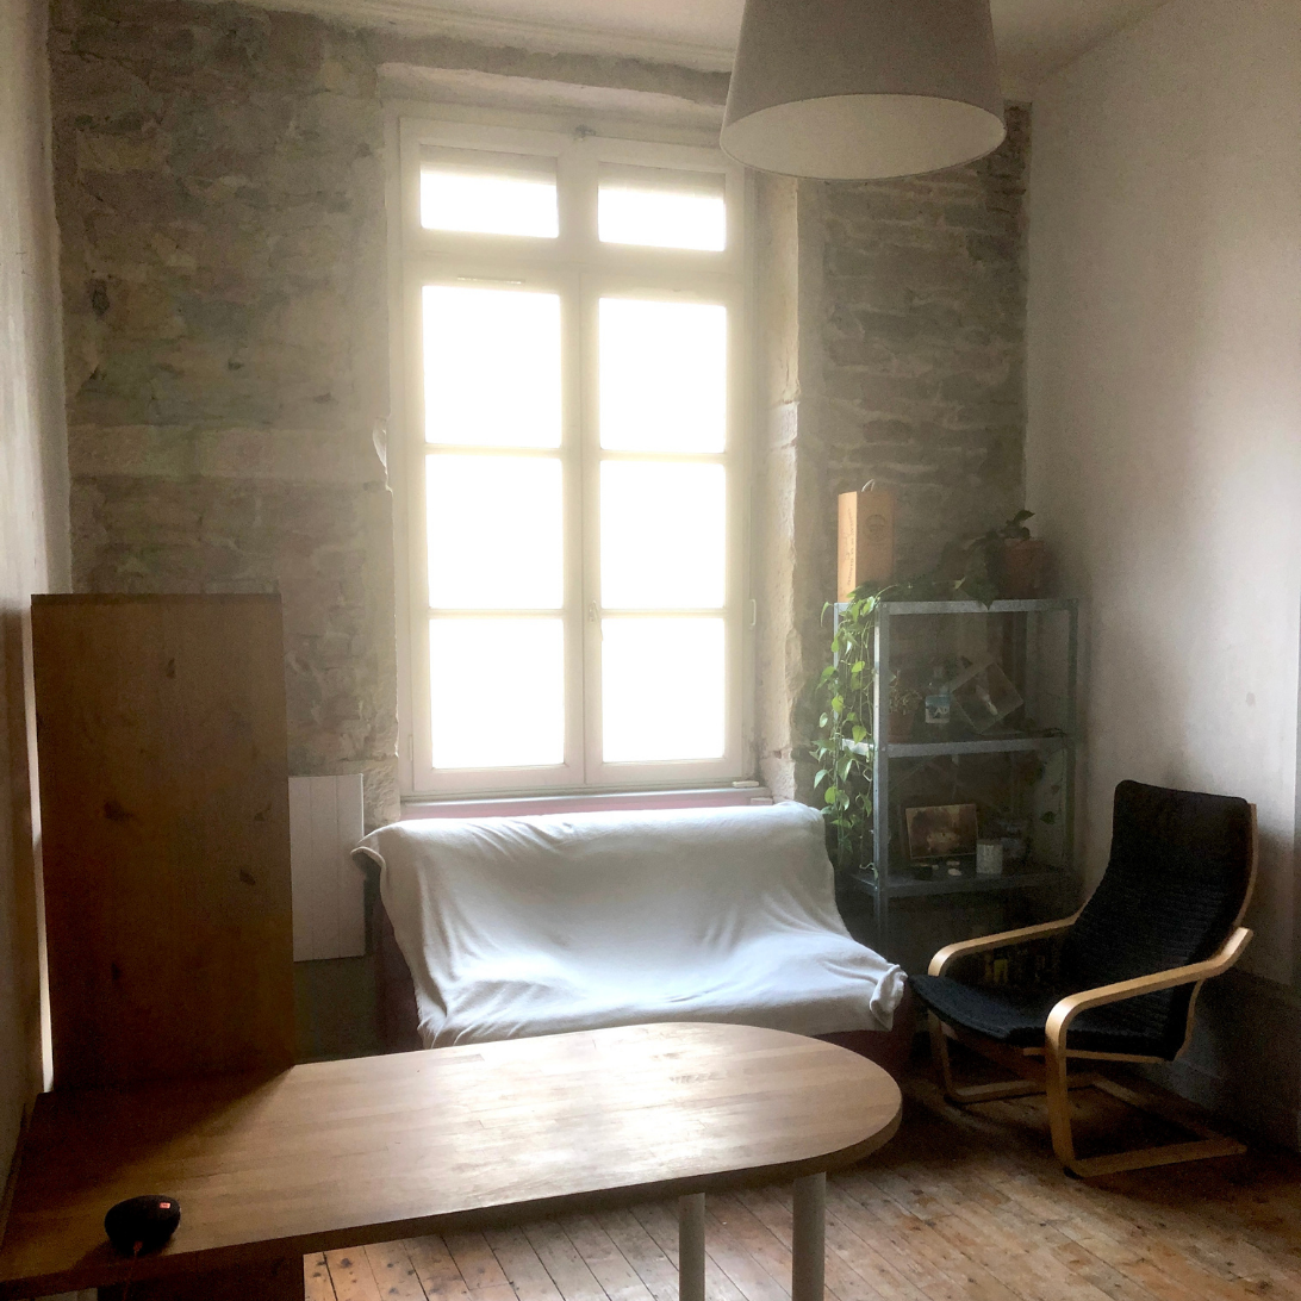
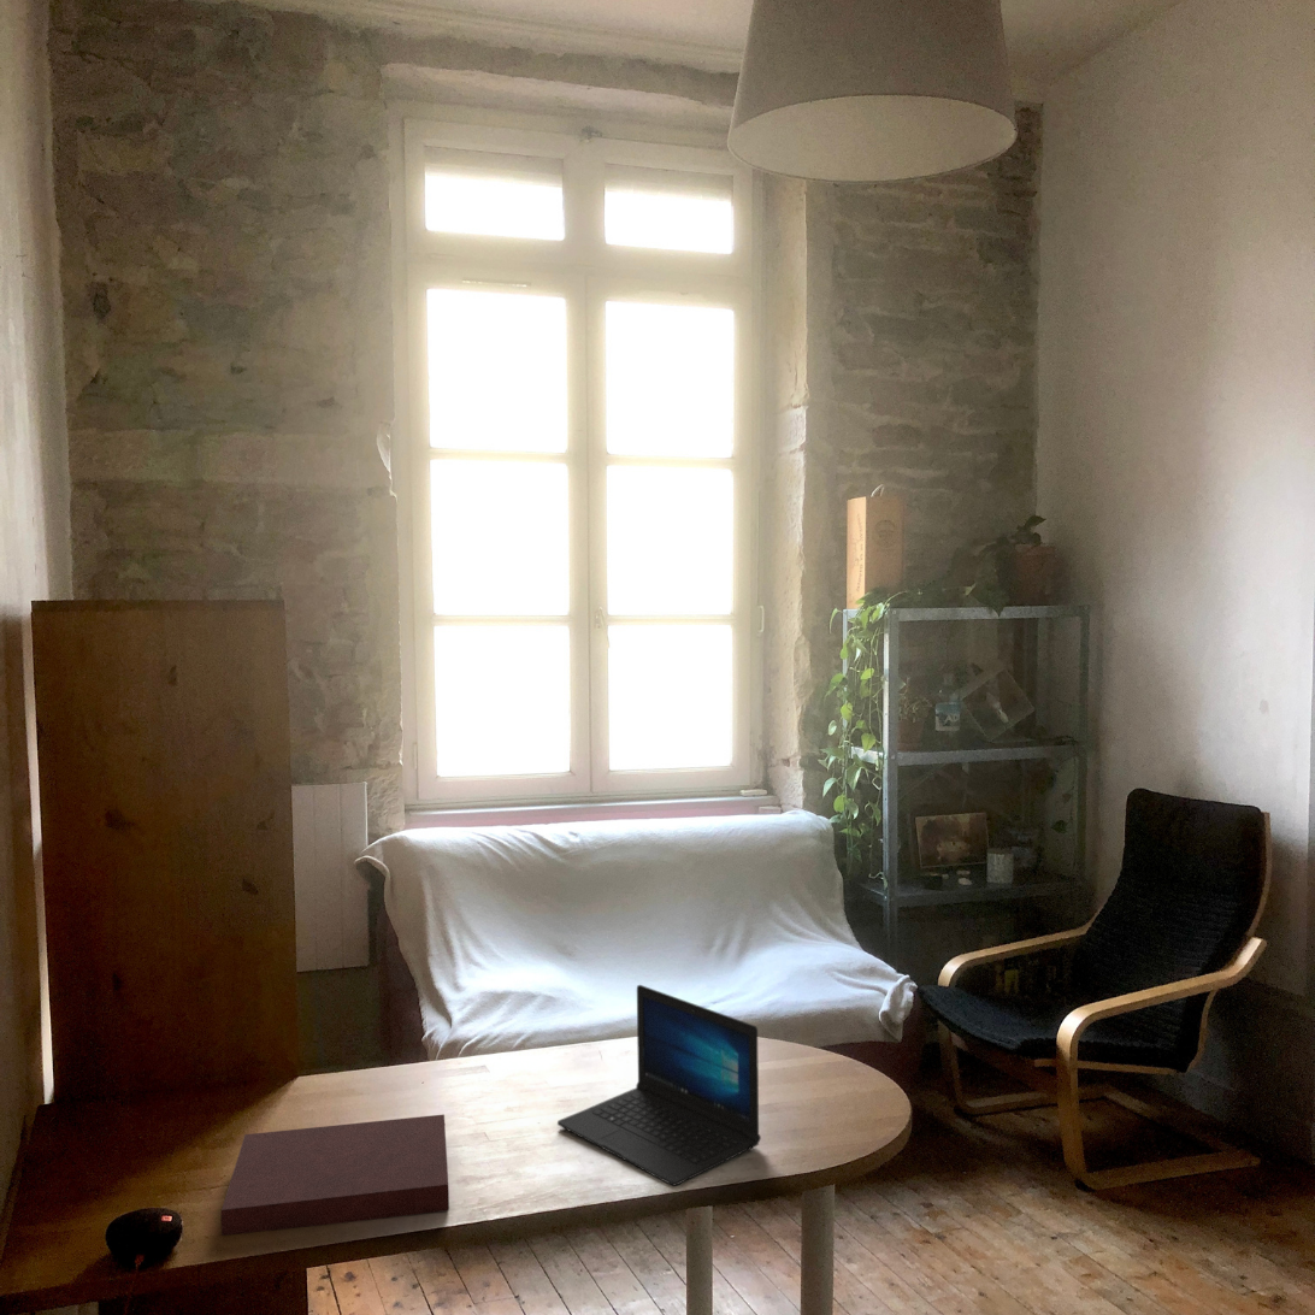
+ notebook [220,1114,450,1237]
+ laptop [556,984,762,1187]
